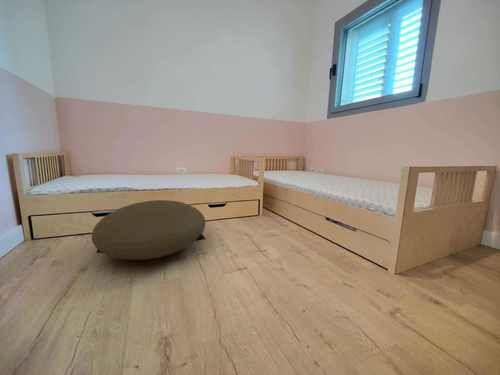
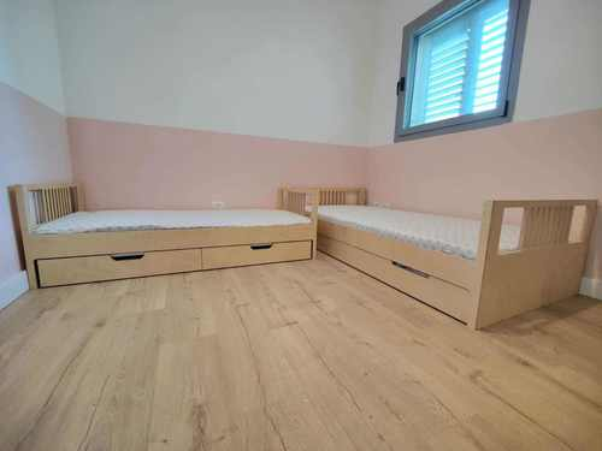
- pouf [91,199,207,261]
